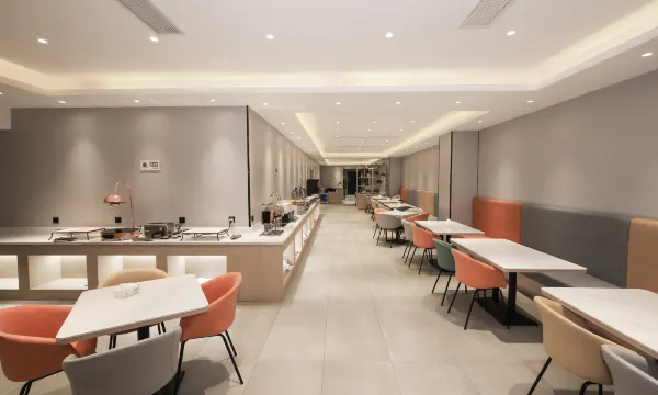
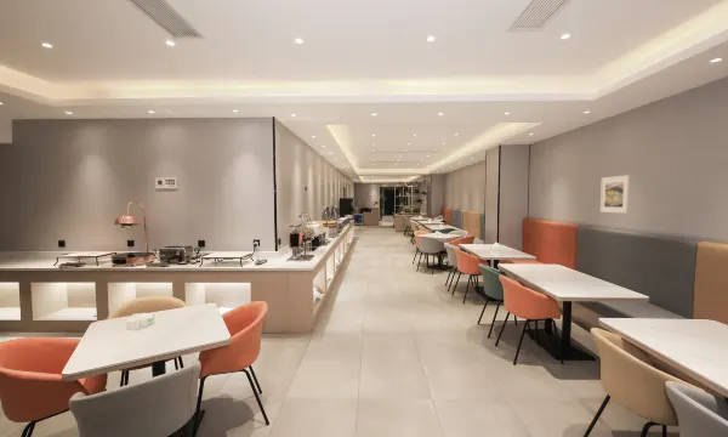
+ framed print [599,174,631,215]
